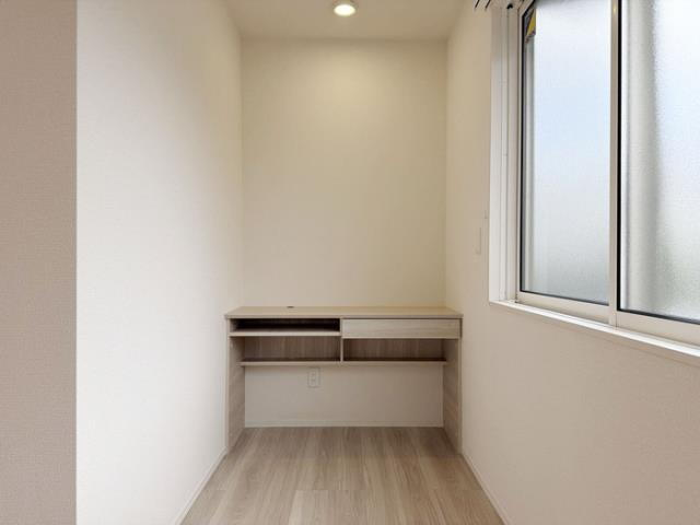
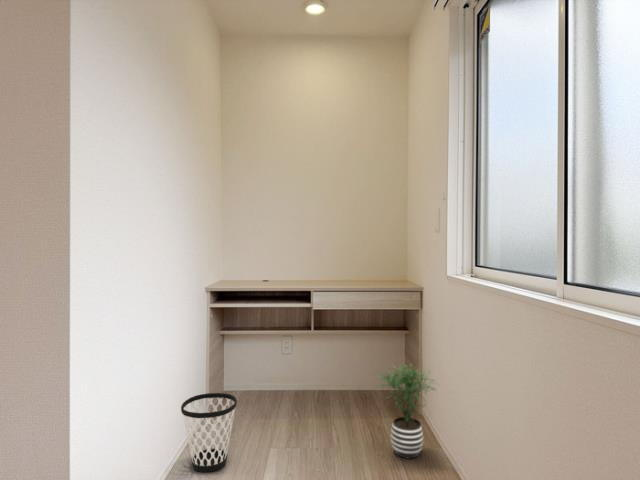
+ potted plant [375,361,441,460]
+ wastebasket [180,392,238,473]
